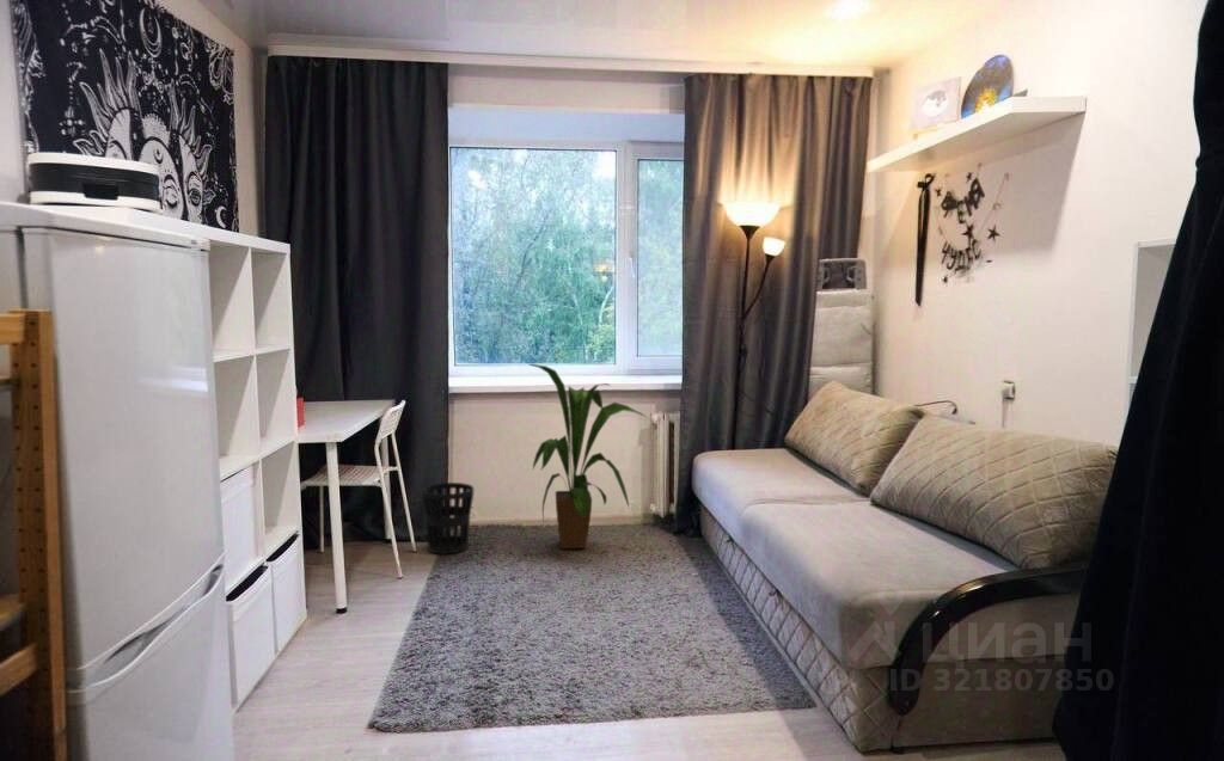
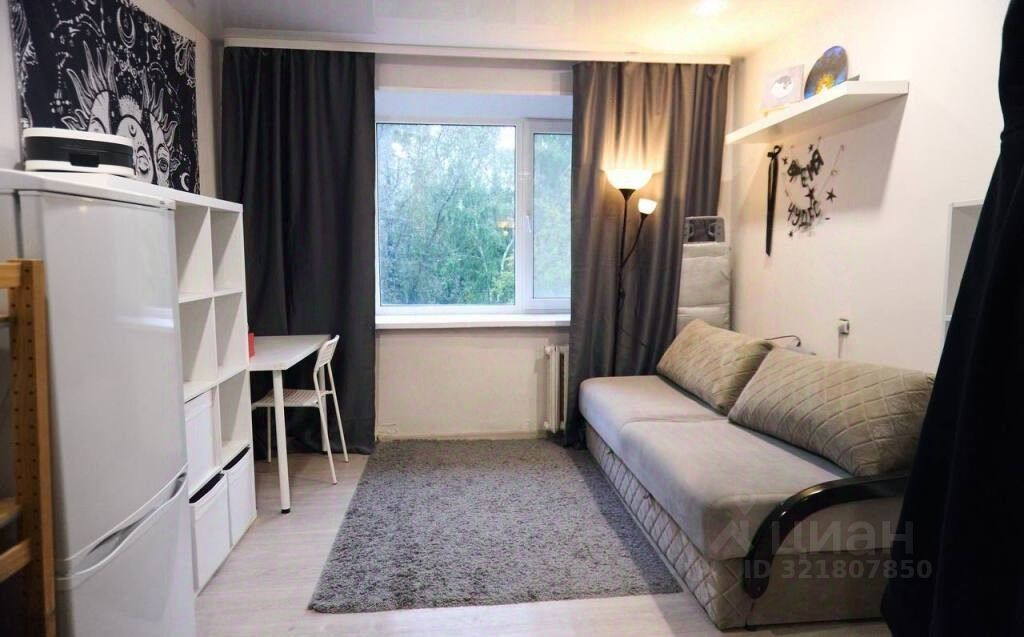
- wastebasket [421,481,475,556]
- house plant [527,363,647,550]
